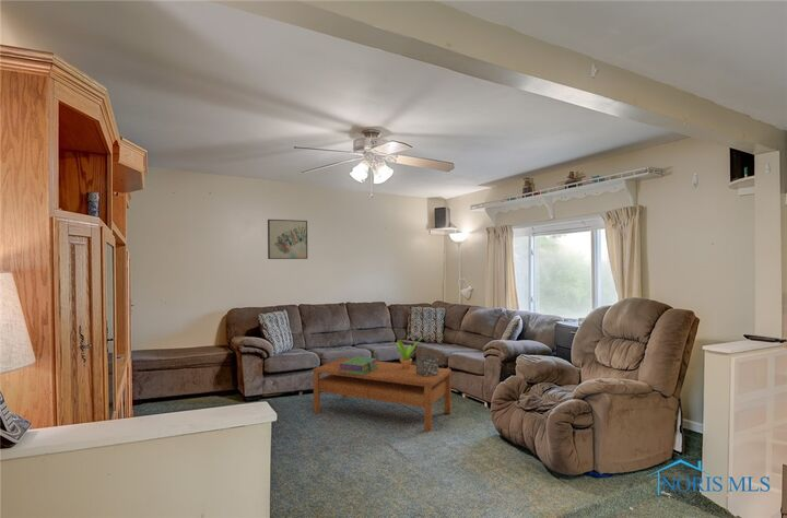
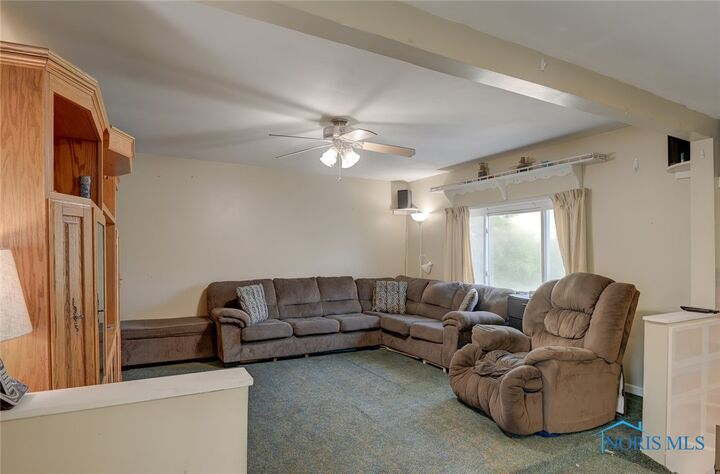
- decorative box [415,354,439,377]
- coffee table [312,356,453,433]
- wall art [267,219,308,260]
- potted plant [393,337,423,369]
- stack of books [339,356,378,376]
